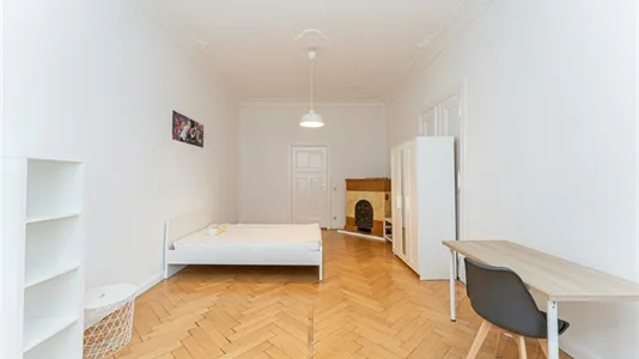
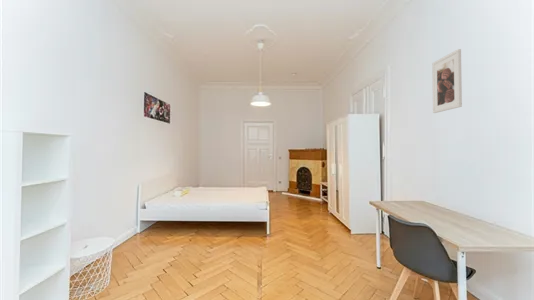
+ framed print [431,48,463,114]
